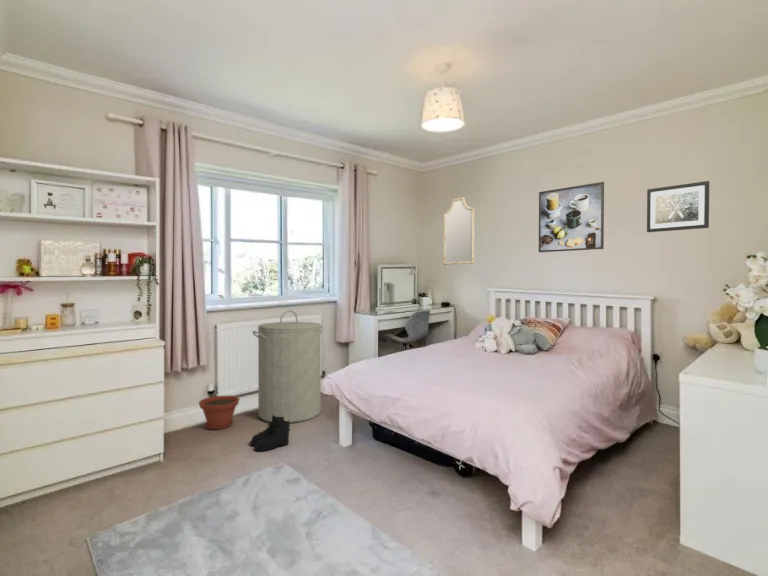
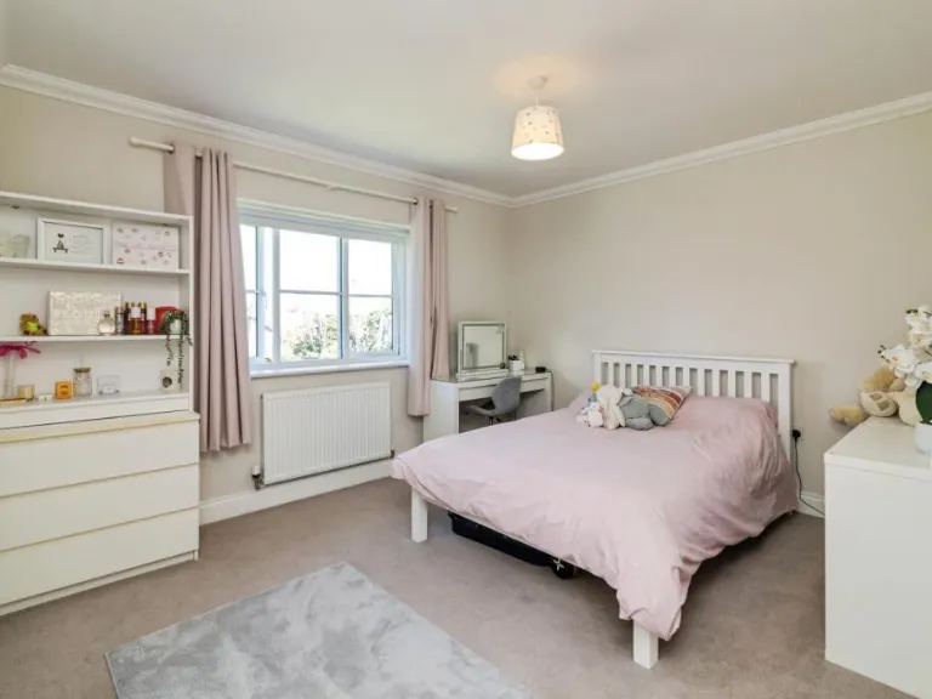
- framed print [538,181,605,253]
- wall art [646,180,710,233]
- plant pot [198,395,241,431]
- laundry hamper [252,309,324,424]
- boots [249,415,292,452]
- home mirror [443,196,475,266]
